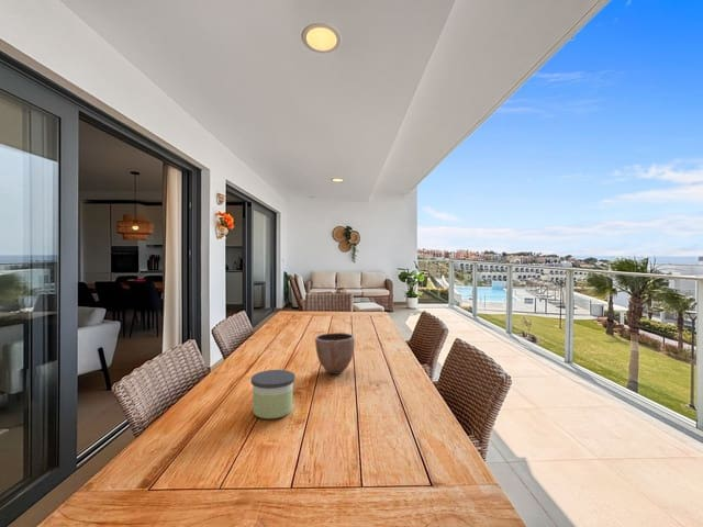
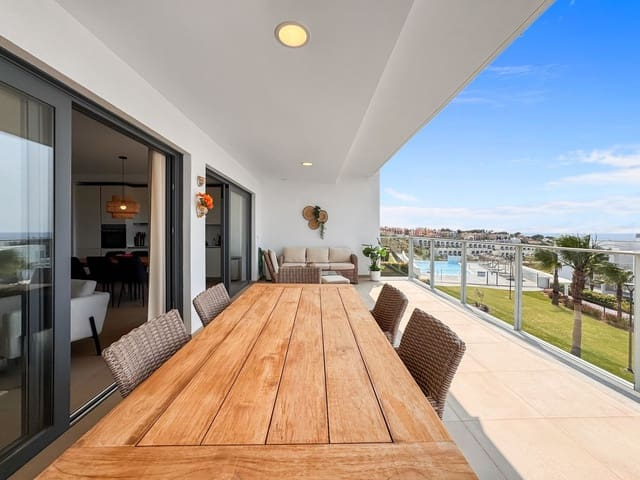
- candle [250,369,295,419]
- decorative bowl [314,332,356,375]
